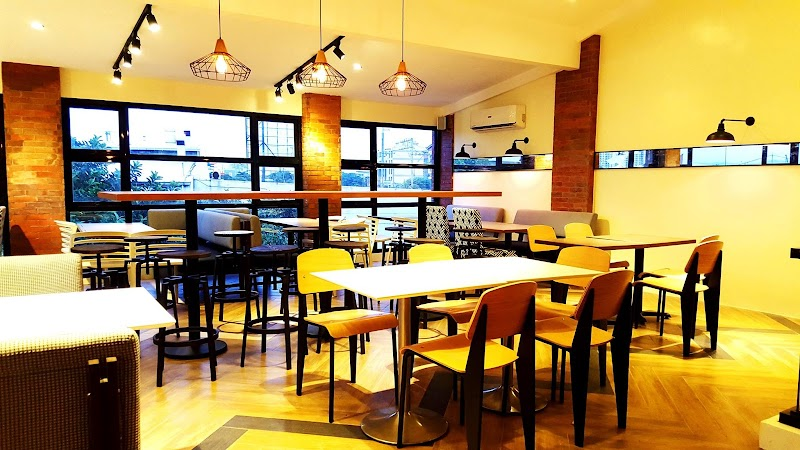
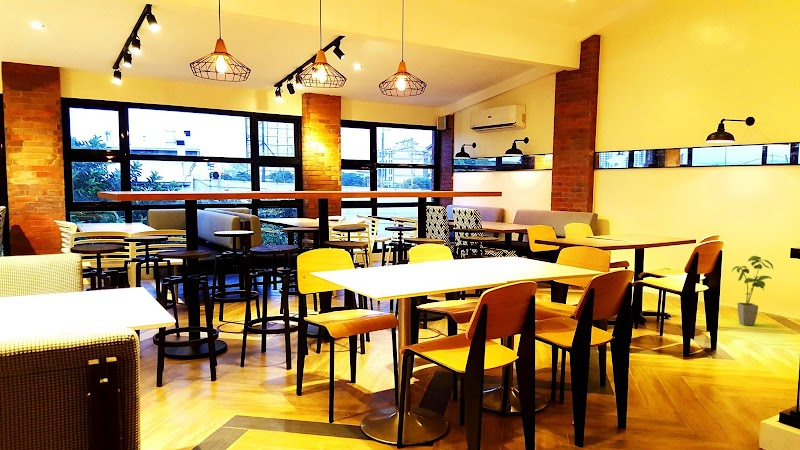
+ house plant [731,255,774,326]
